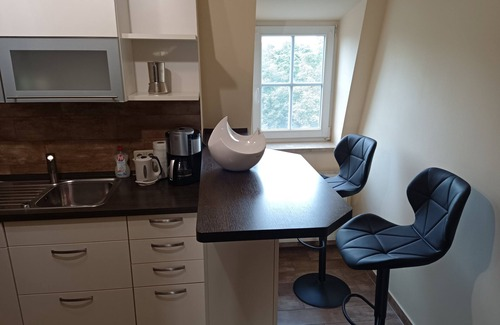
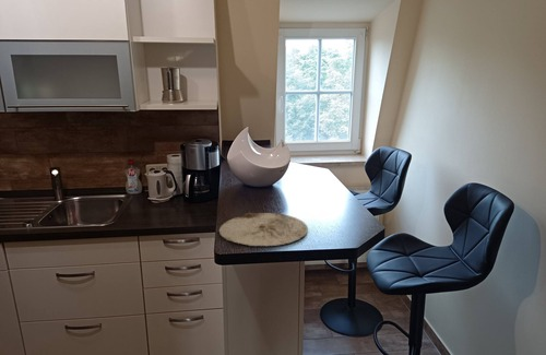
+ plate [218,212,309,247]
